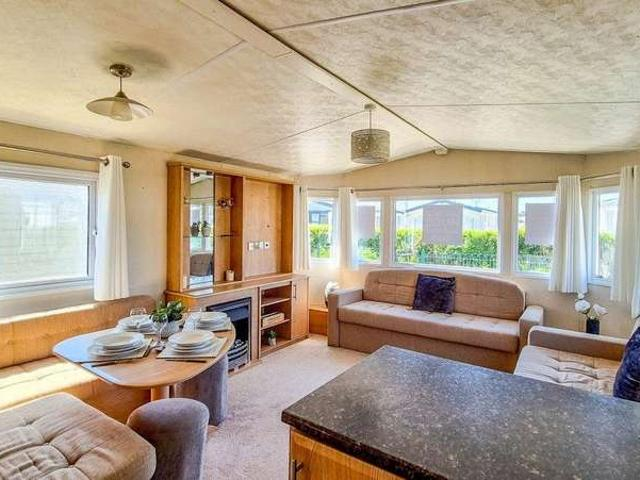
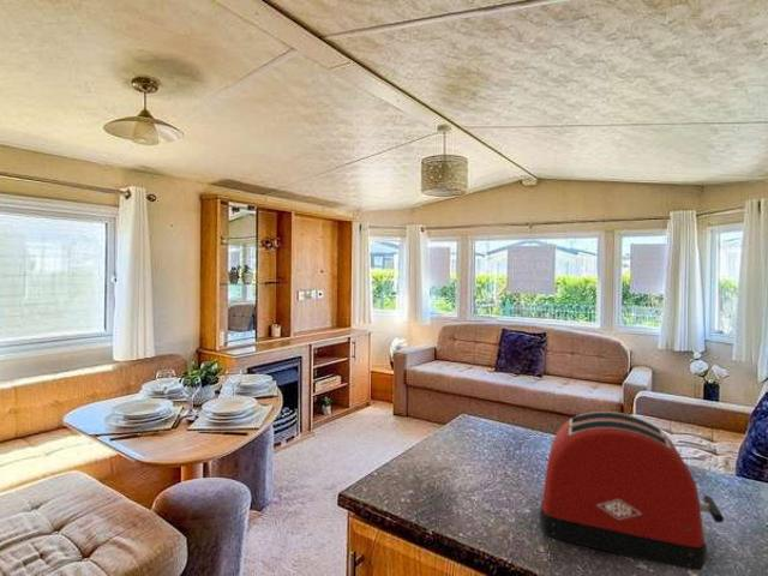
+ toaster [539,410,725,571]
